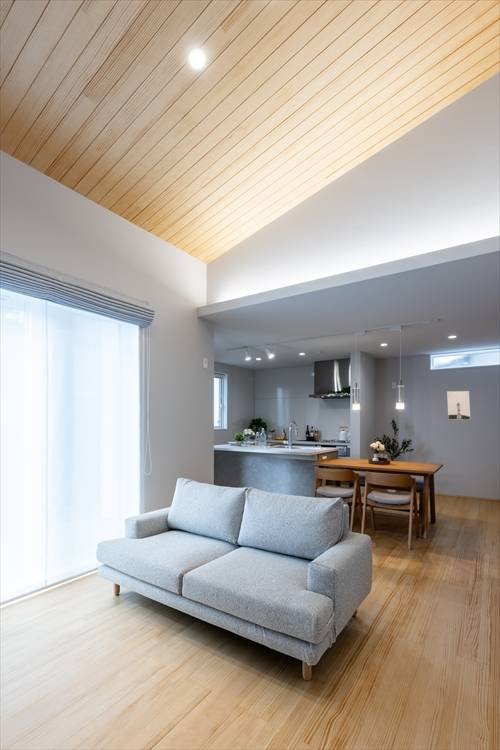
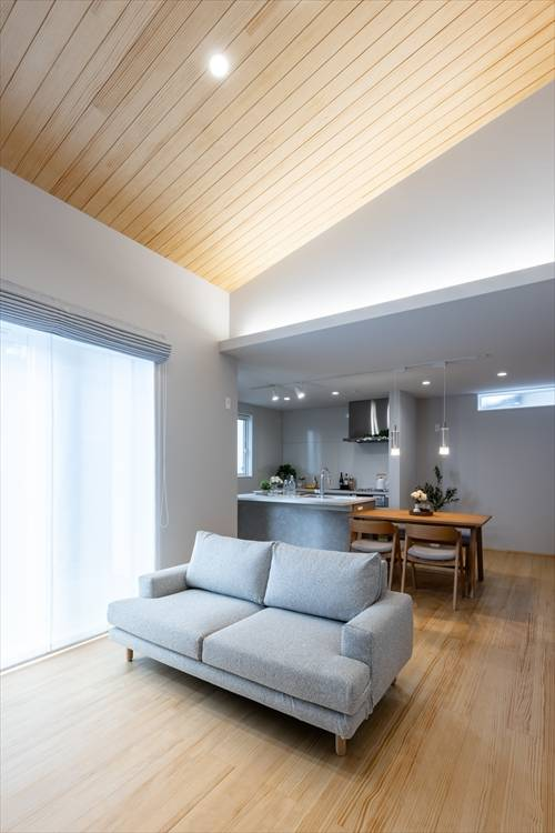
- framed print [446,390,471,421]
